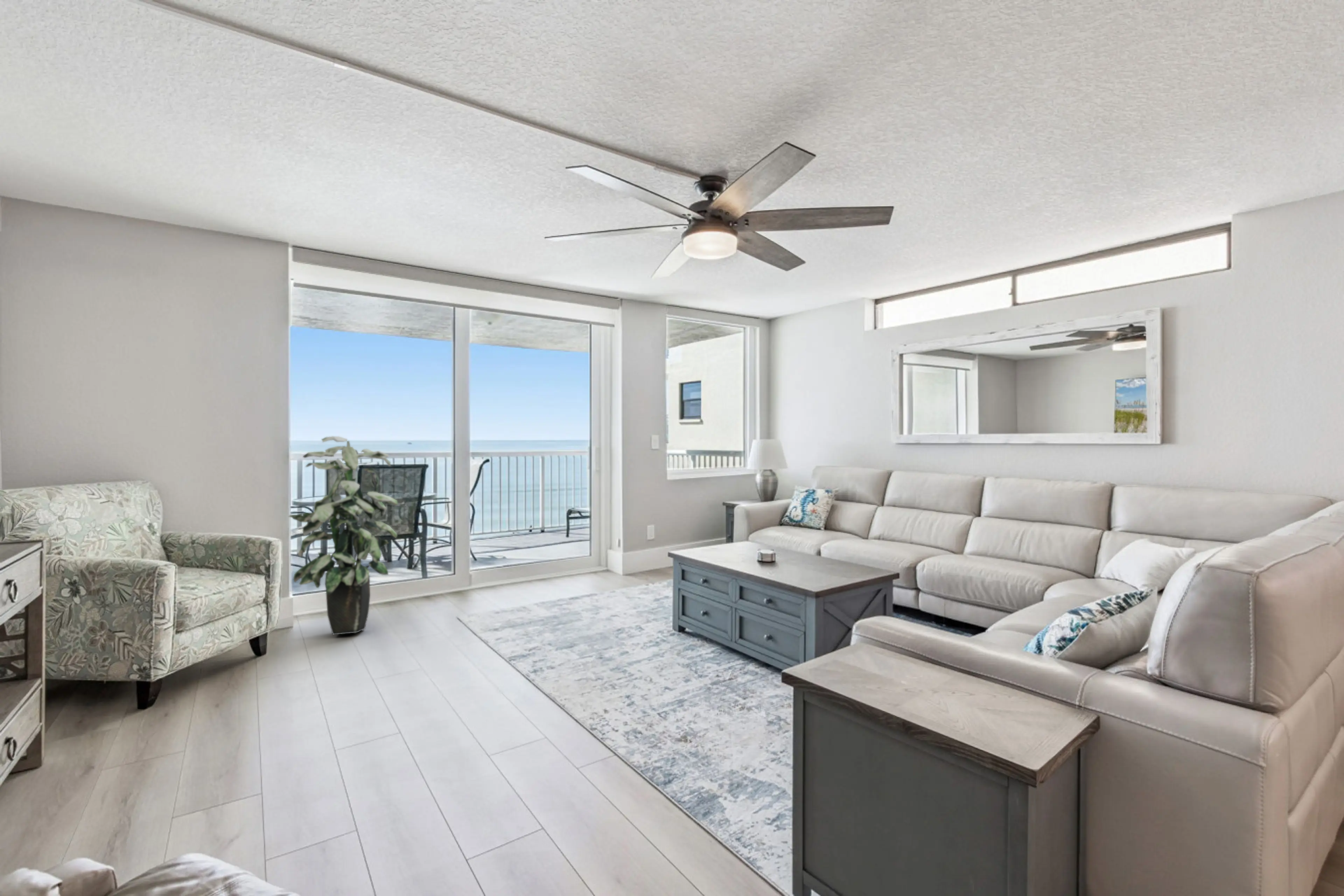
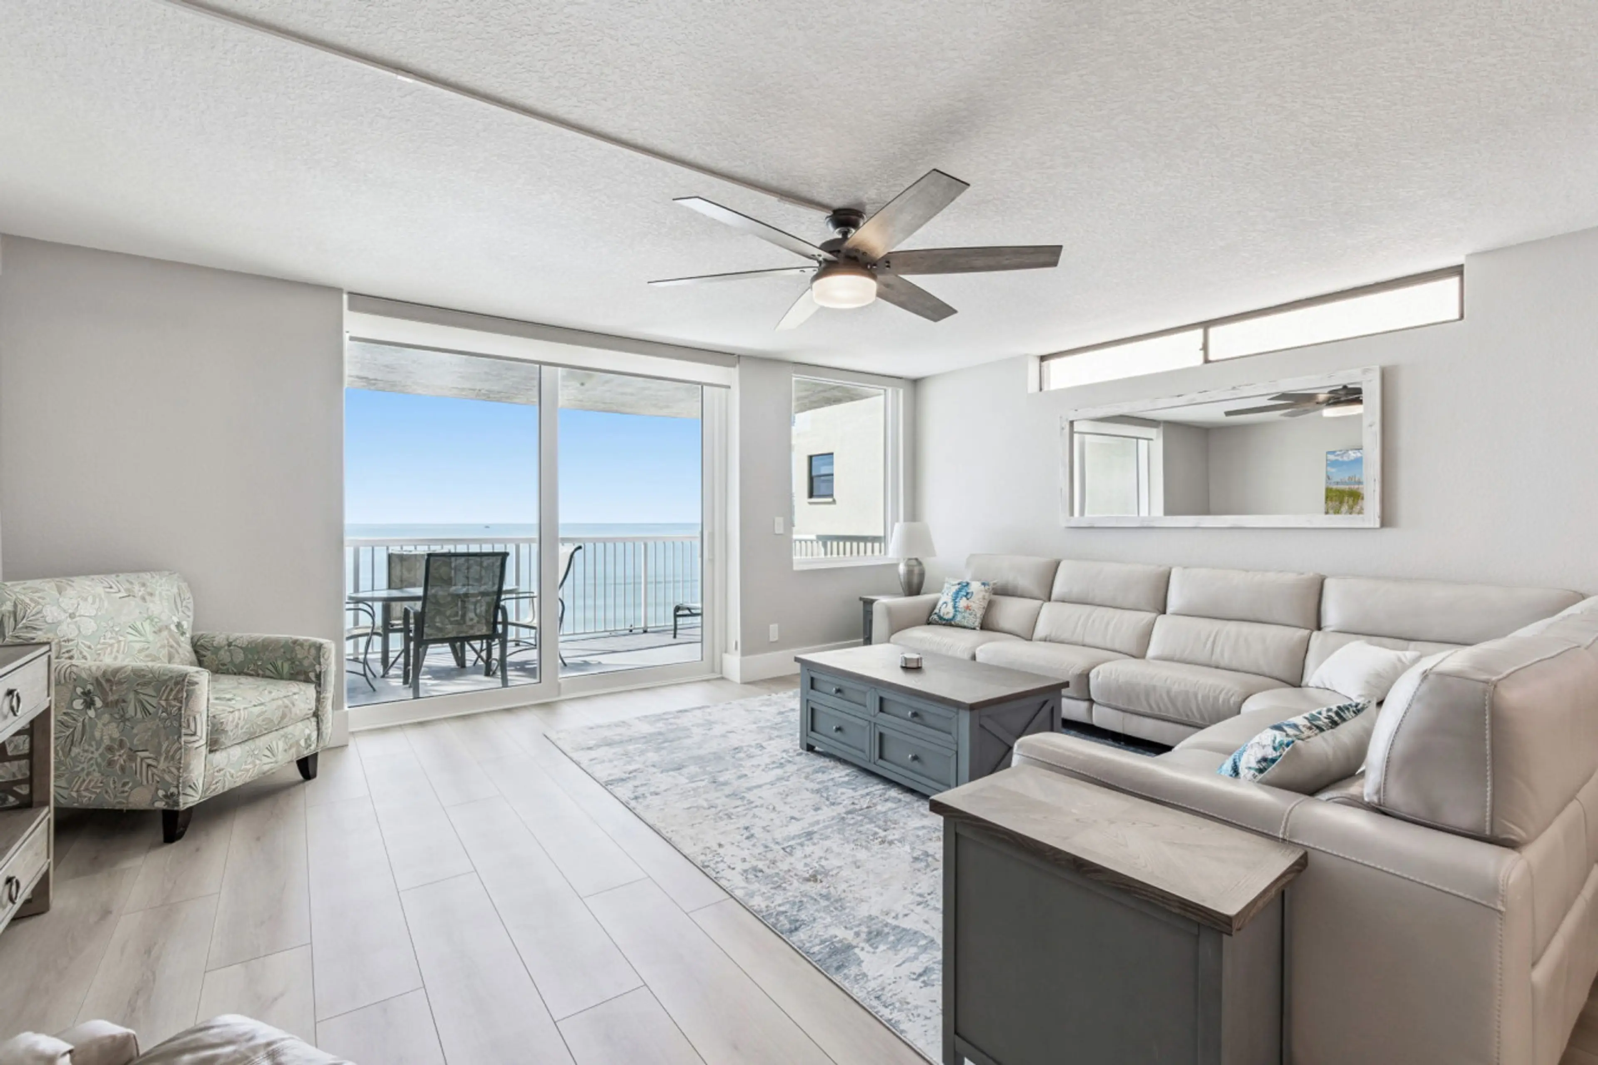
- indoor plant [288,436,398,635]
